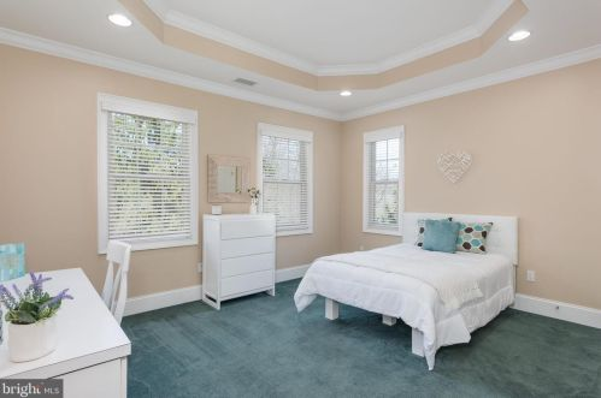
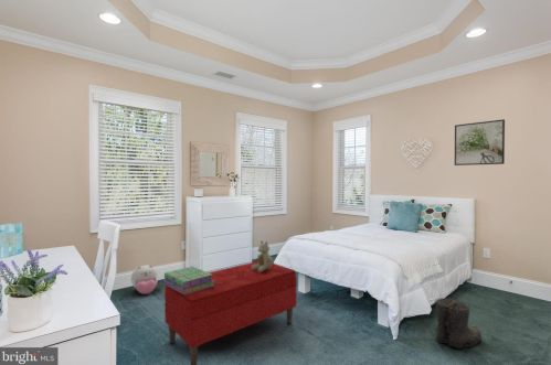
+ plush toy [130,264,159,296]
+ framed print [454,118,506,167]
+ stack of books [161,266,214,294]
+ bench [163,260,298,365]
+ stuffed bear [252,239,274,272]
+ boots [433,297,484,350]
